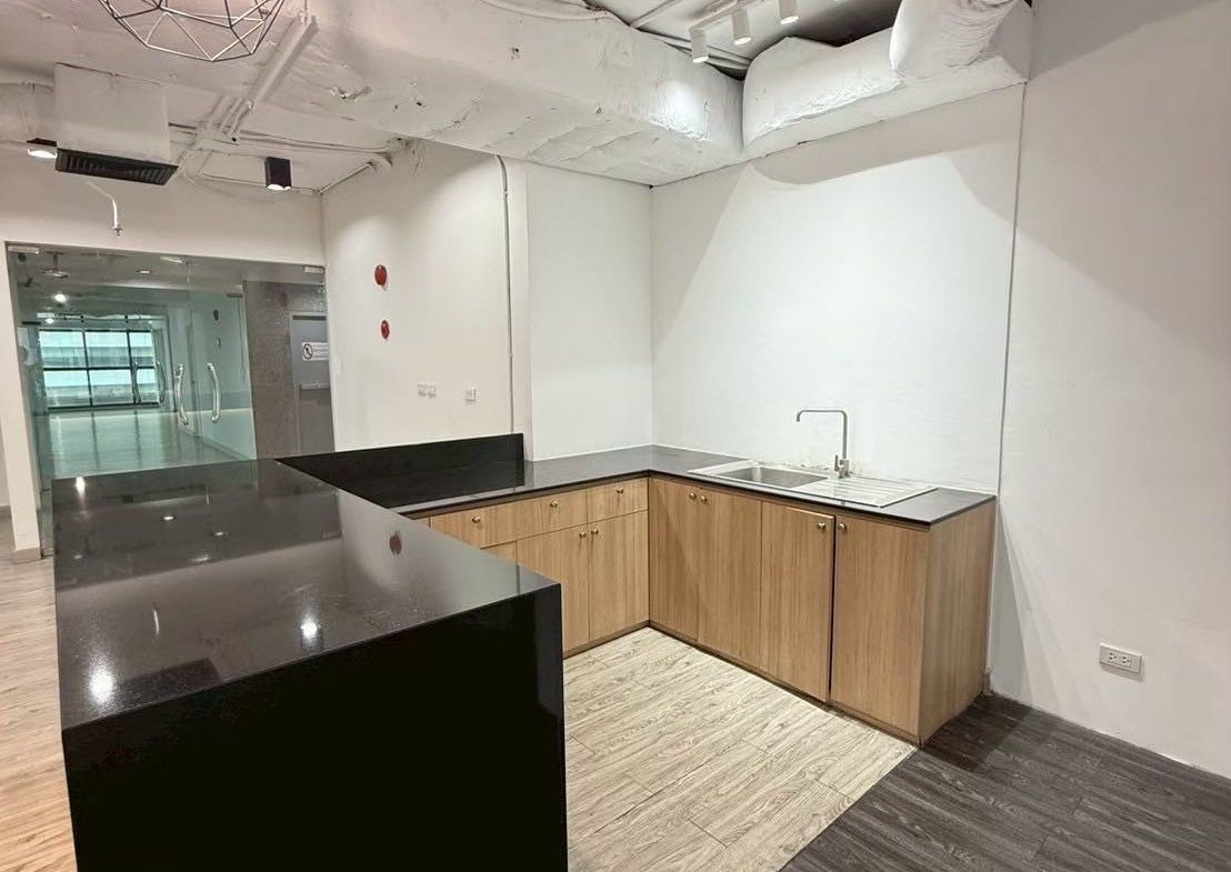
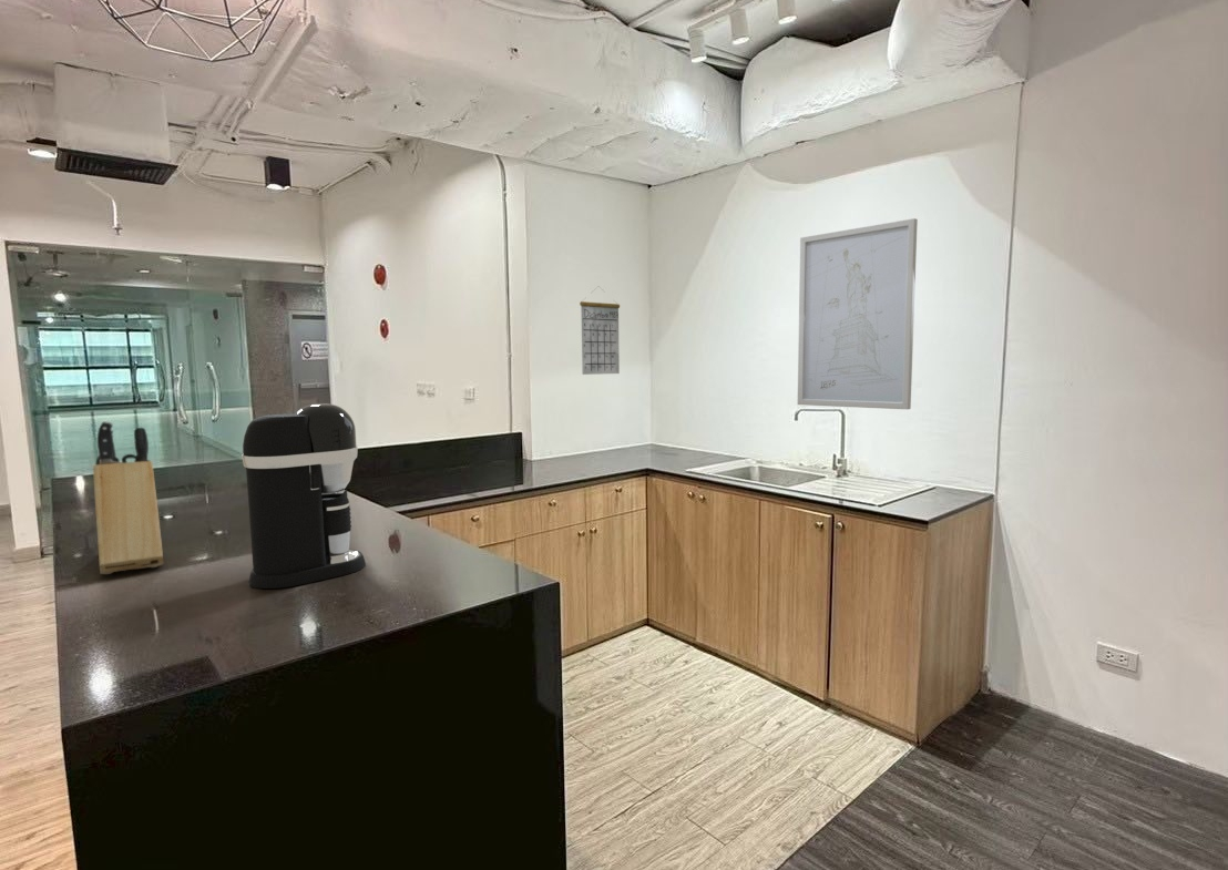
+ knife block [92,420,164,575]
+ calendar [579,285,621,376]
+ coffee maker [241,402,367,590]
+ wall art [797,217,919,410]
